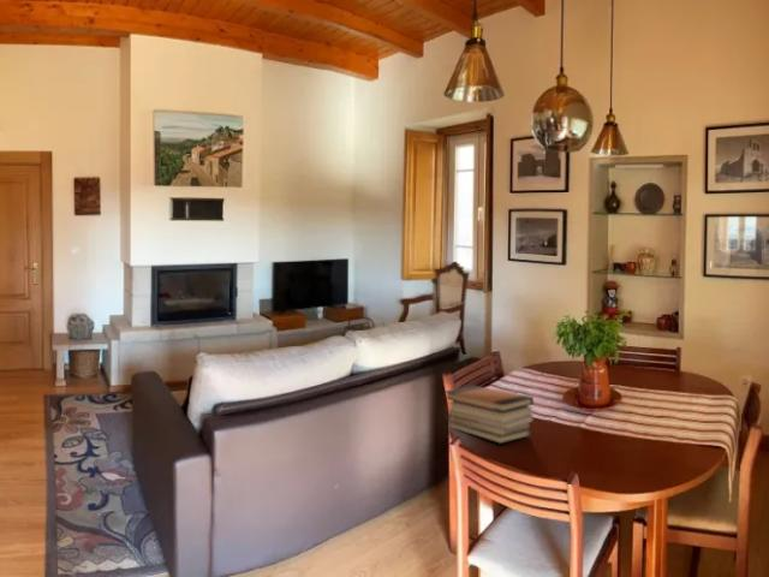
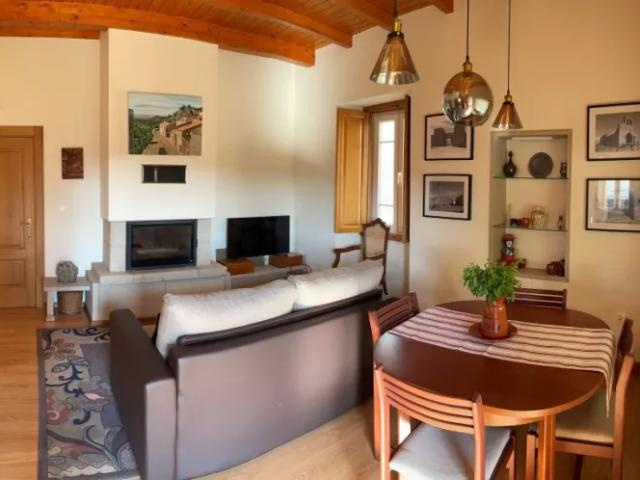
- book stack [443,385,535,445]
